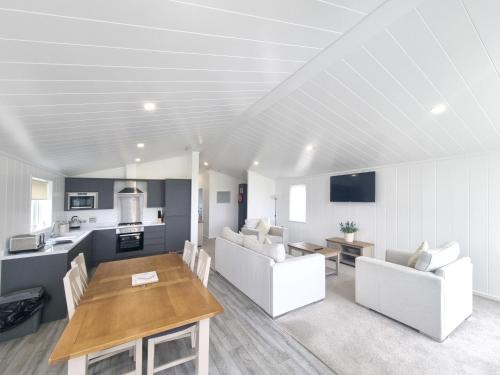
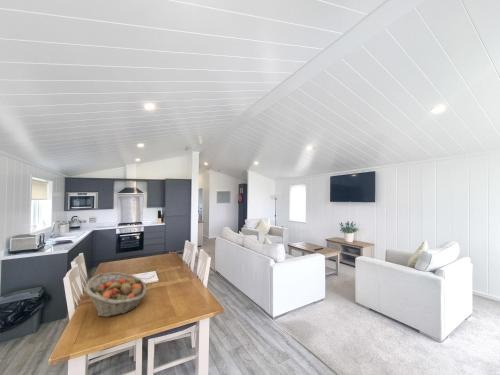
+ fruit basket [84,271,147,318]
